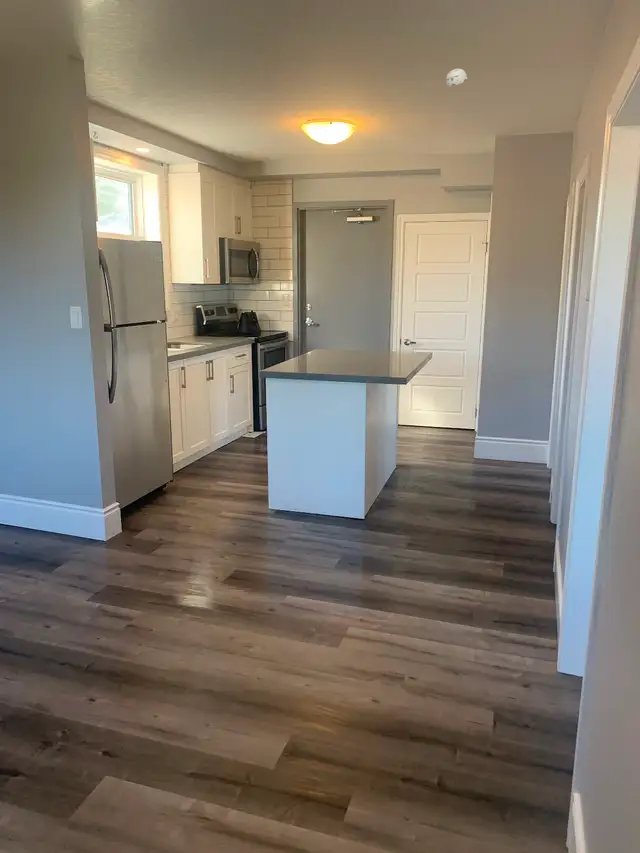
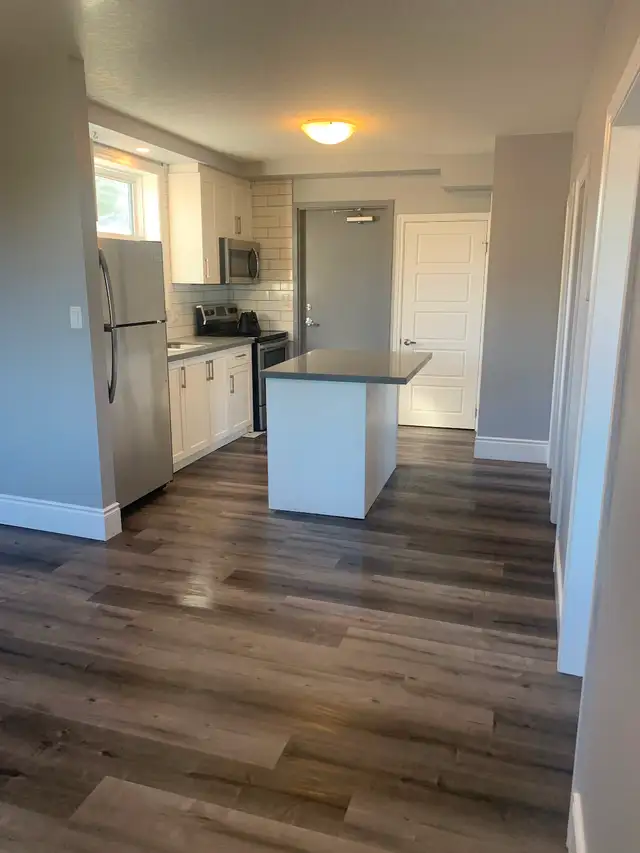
- smoke detector [445,68,468,89]
